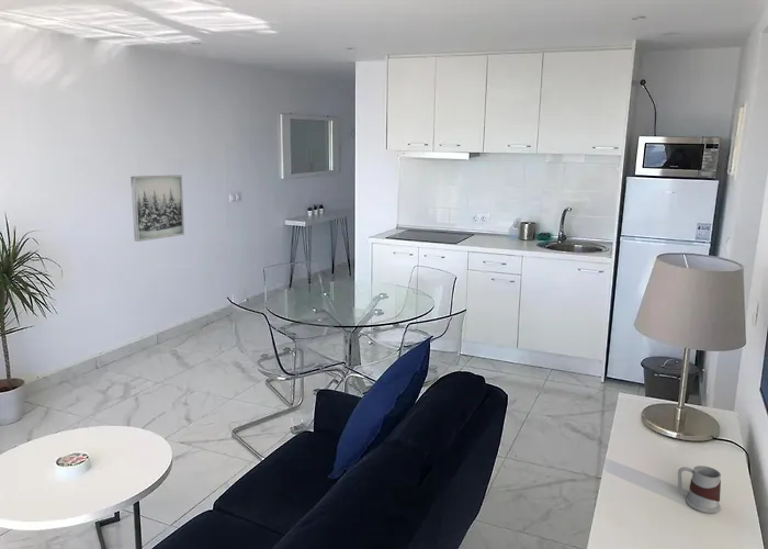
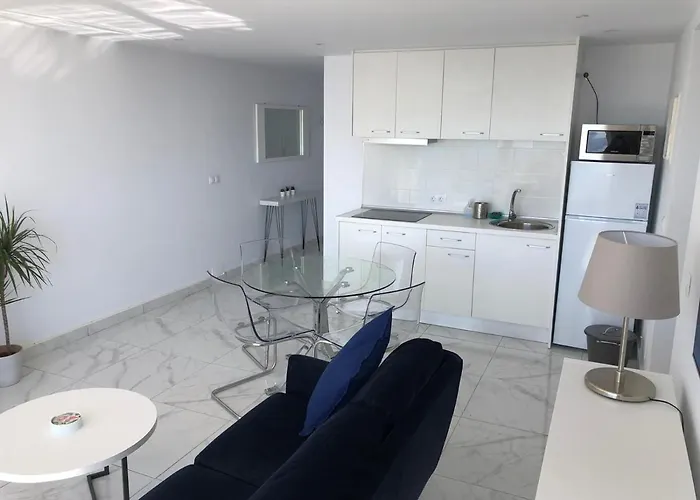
- mug [677,464,722,514]
- wall art [129,173,185,243]
